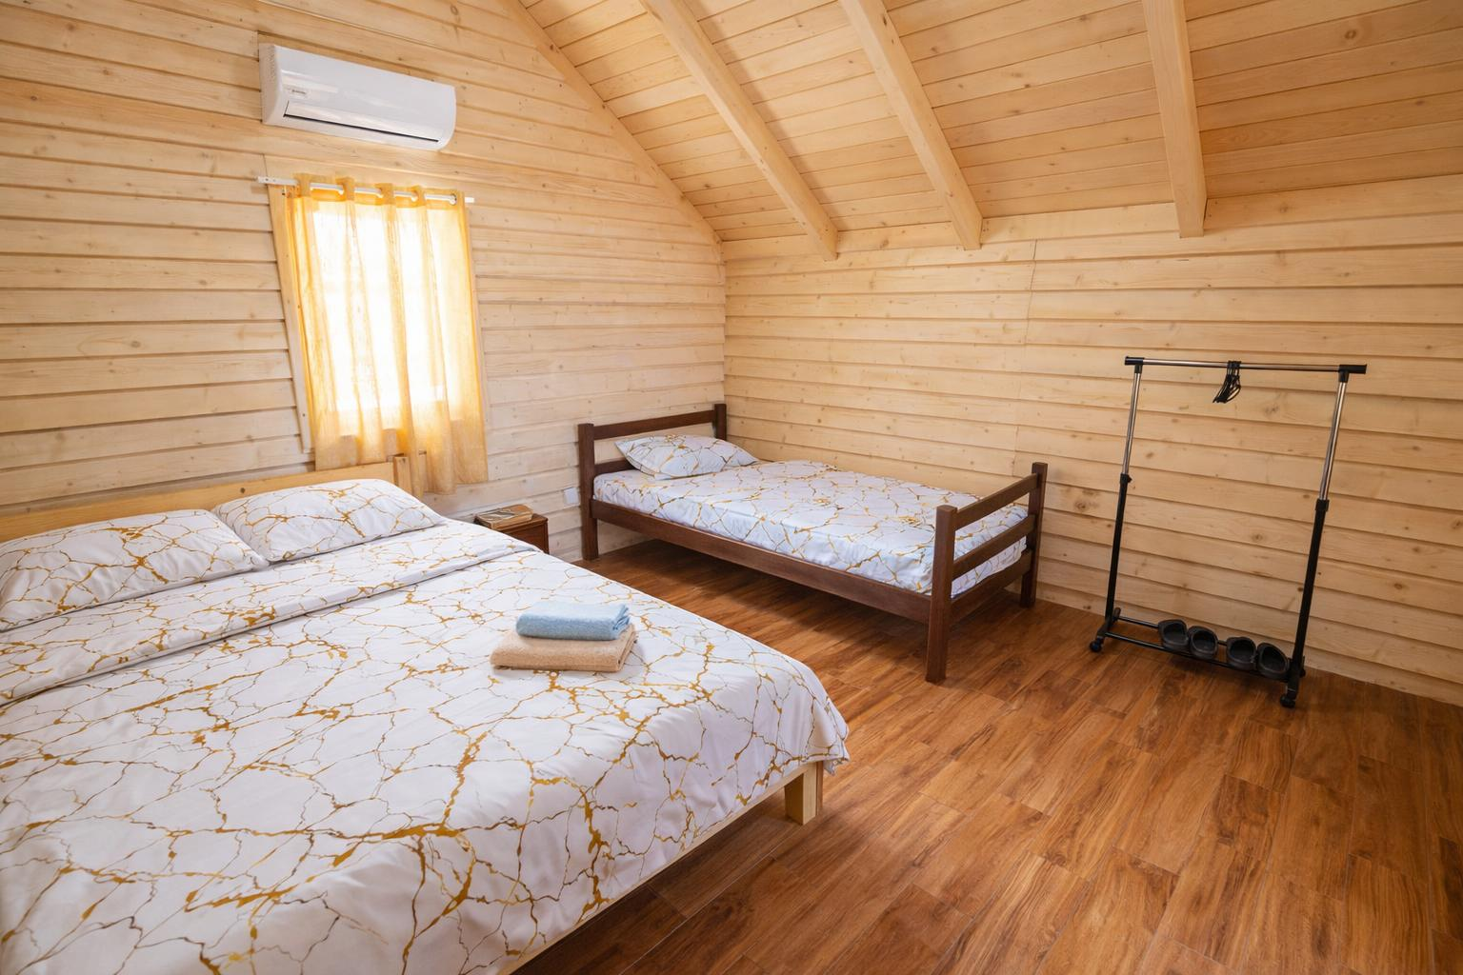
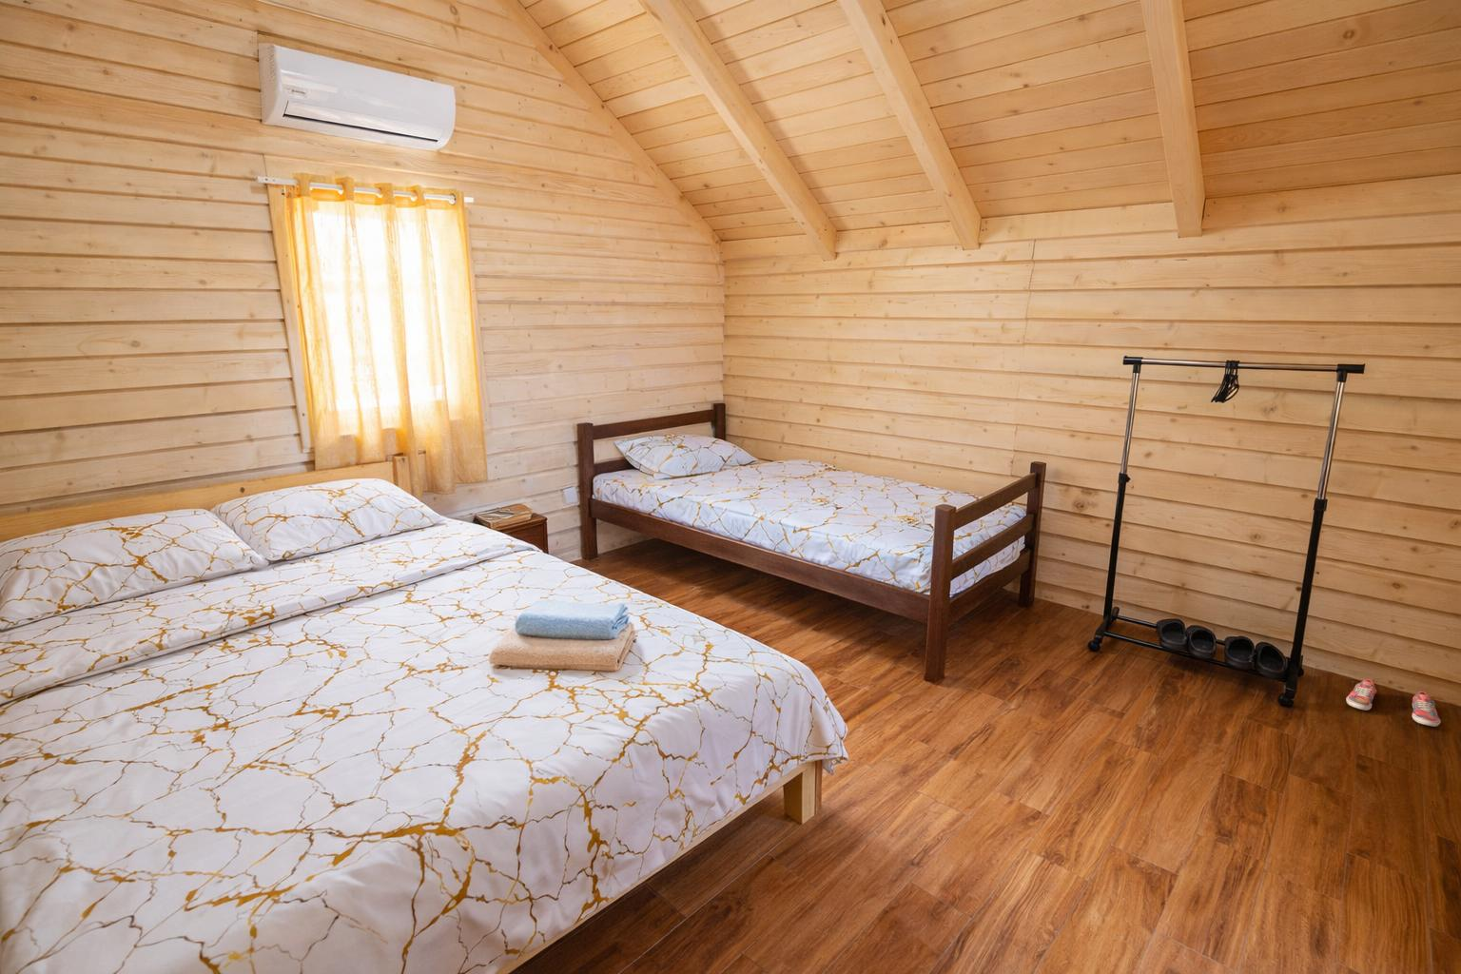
+ sneaker [1345,678,1443,727]
